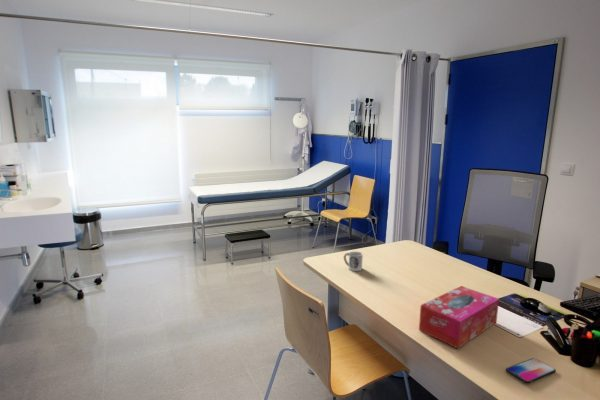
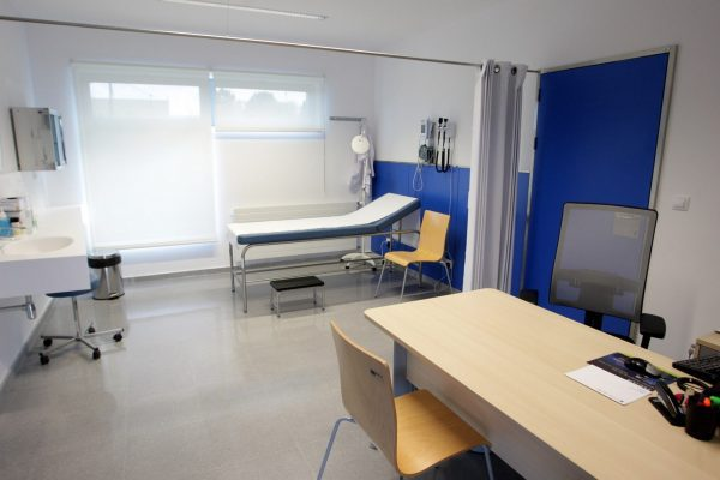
- tissue box [418,285,500,349]
- cup [343,251,364,272]
- smartphone [505,357,557,384]
